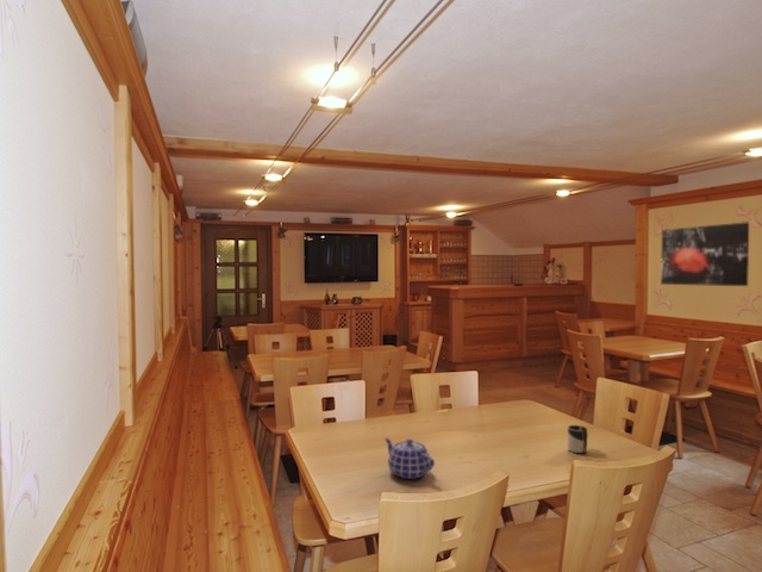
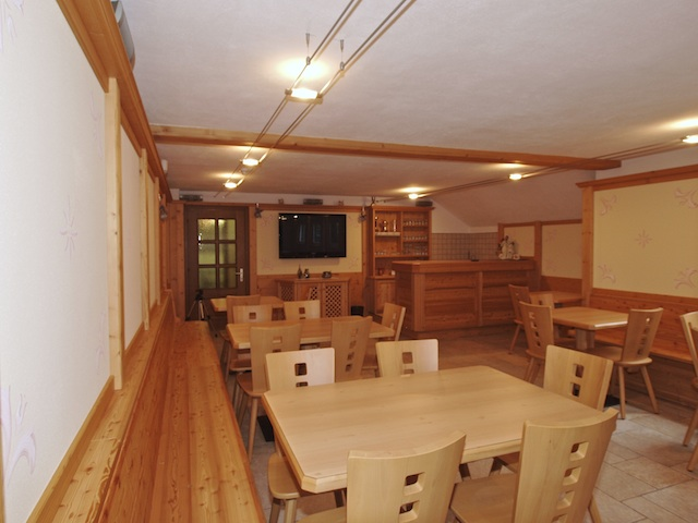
- cup [567,424,589,454]
- wall art [660,222,750,287]
- teapot [383,436,436,480]
